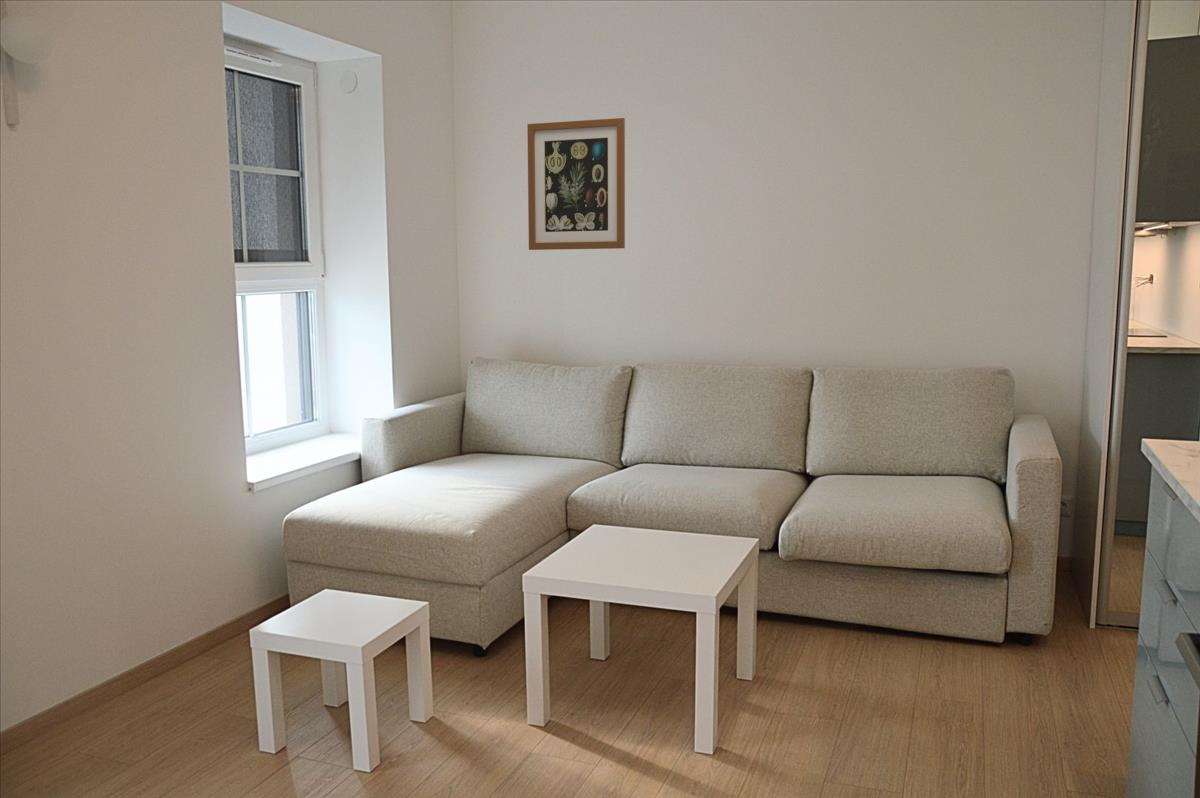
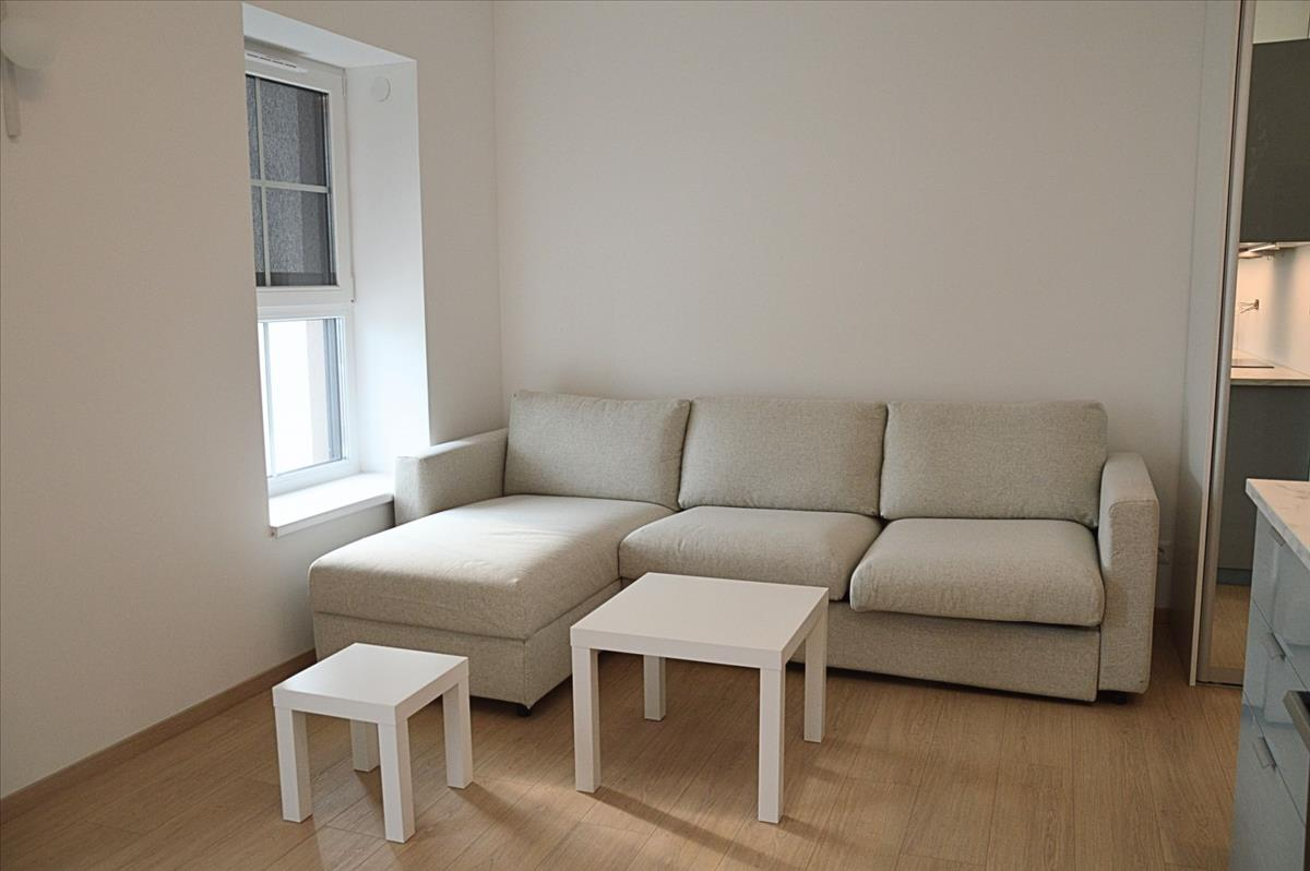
- wall art [526,117,626,251]
